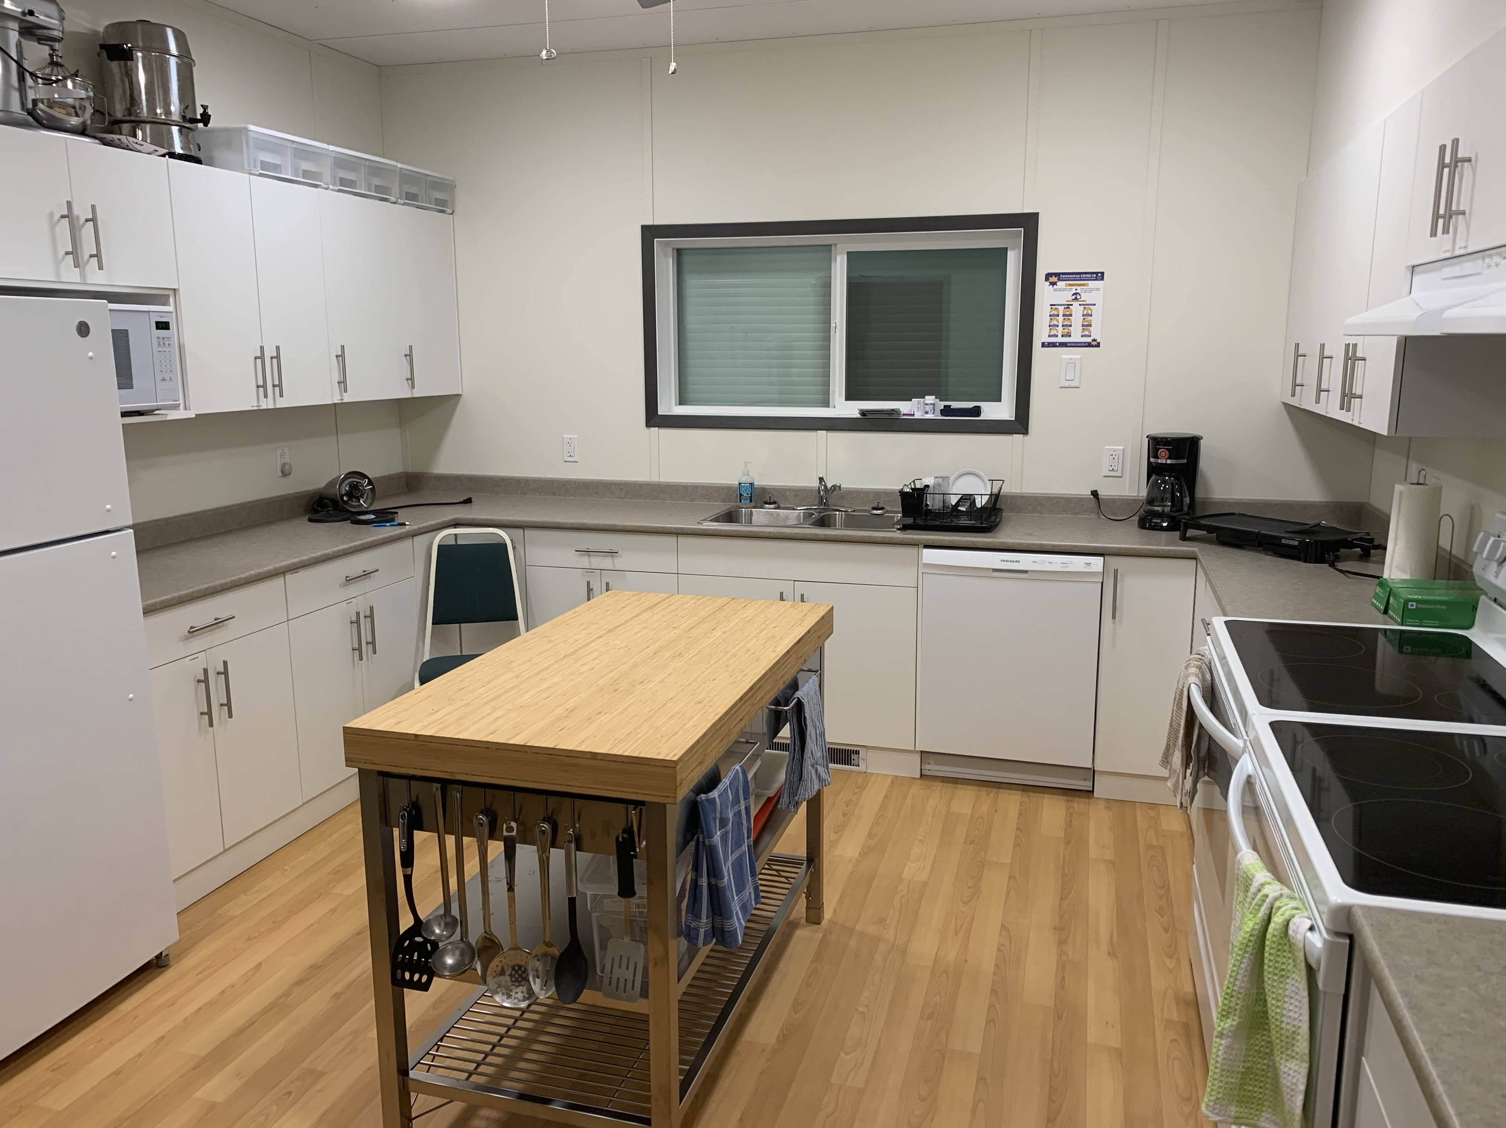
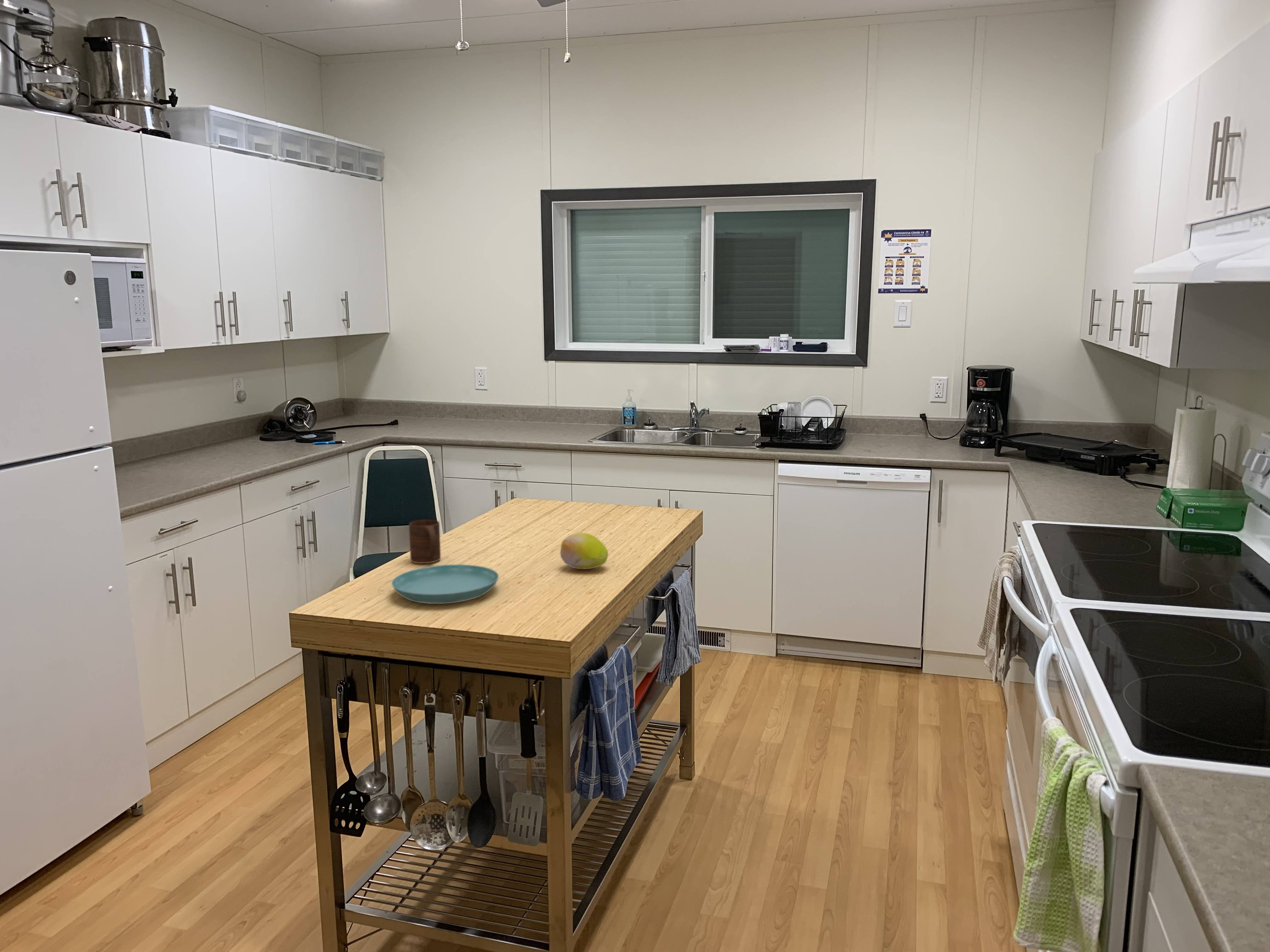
+ fruit [560,533,609,569]
+ saucer [391,564,499,604]
+ cup [409,519,441,564]
